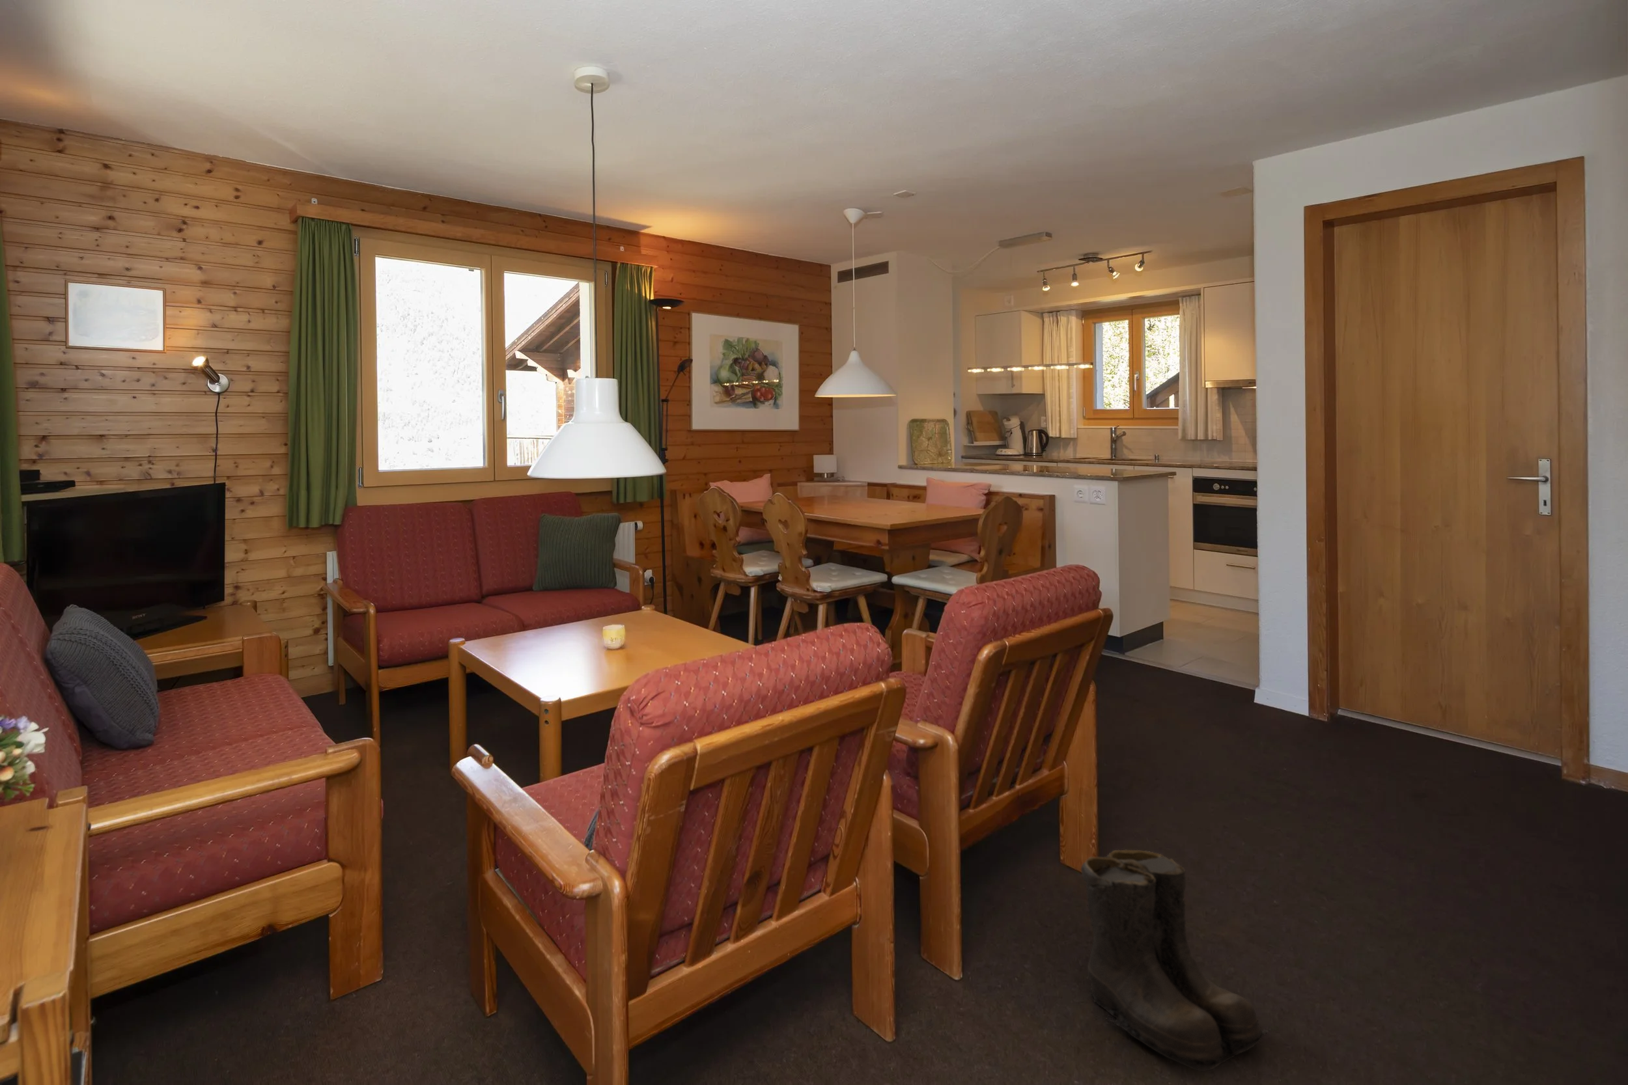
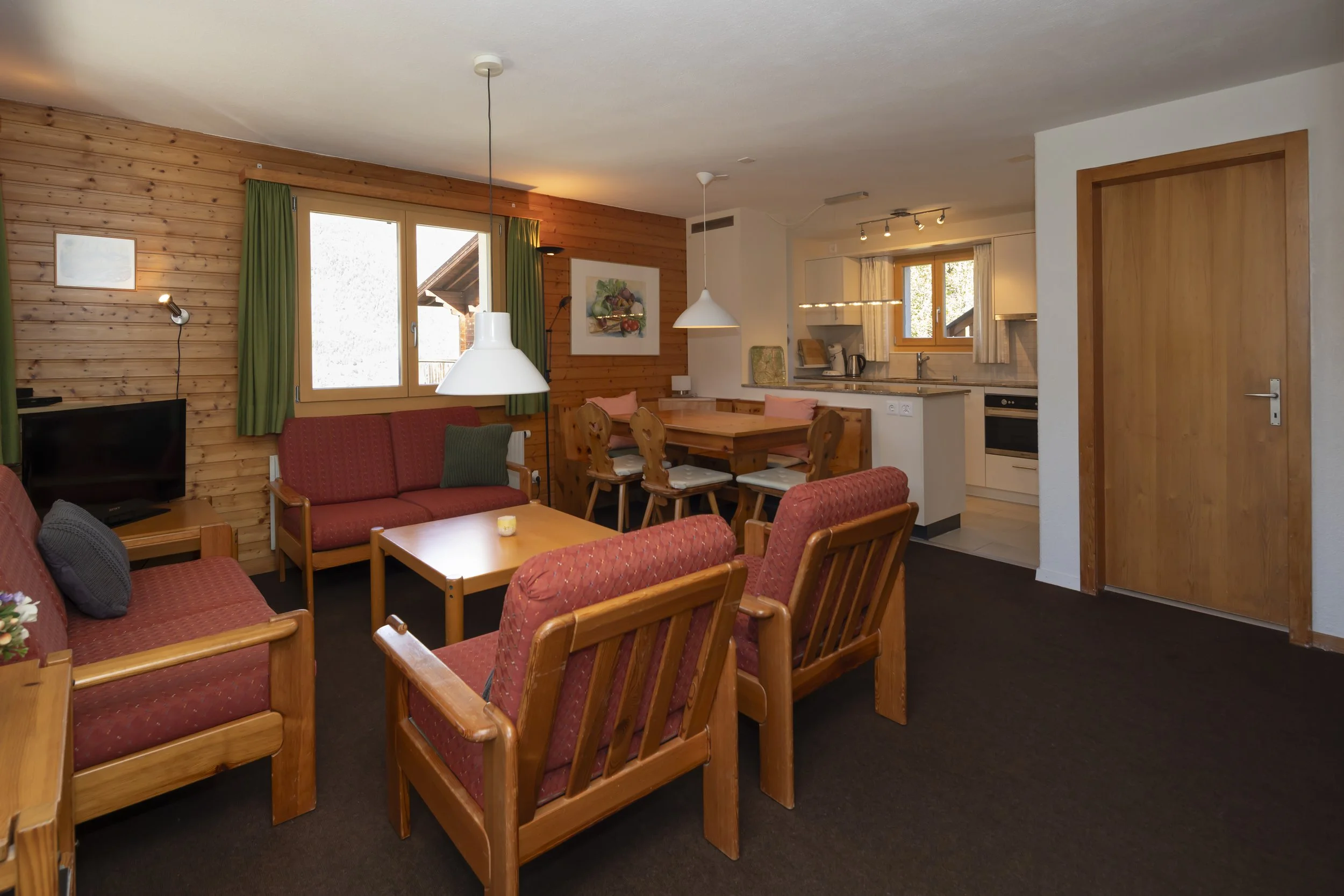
- boots [1080,849,1269,1072]
